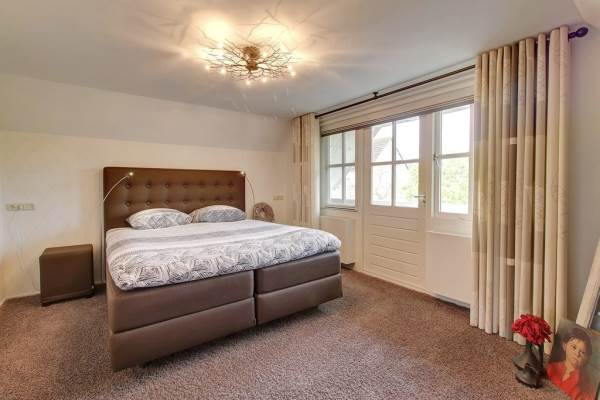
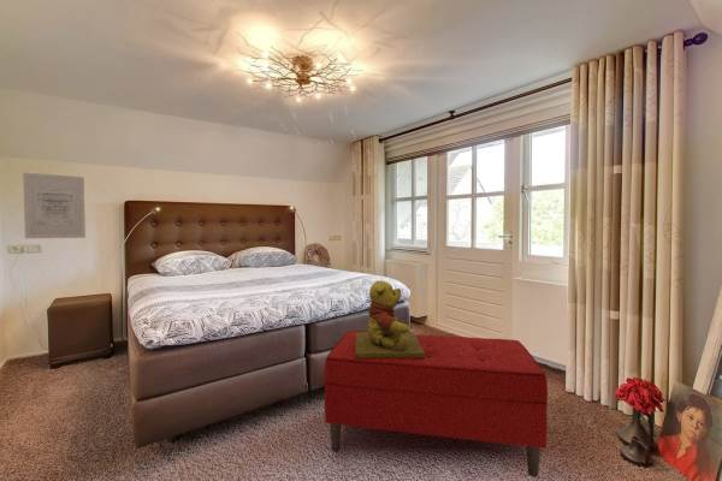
+ wall art [22,172,87,239]
+ teddy bear [355,279,425,358]
+ bench [322,329,549,479]
